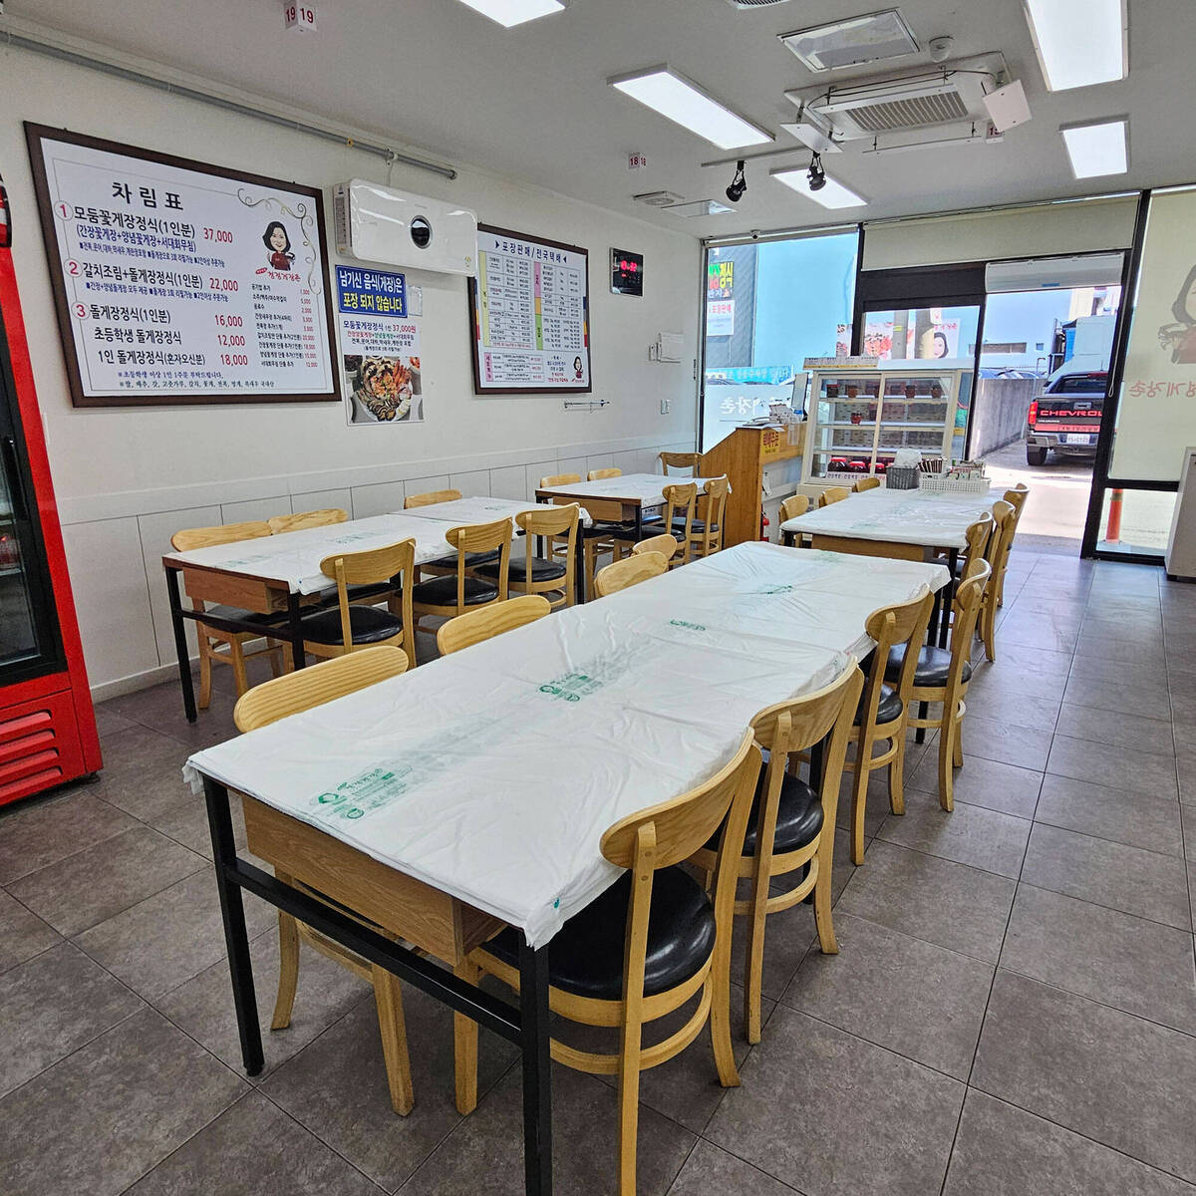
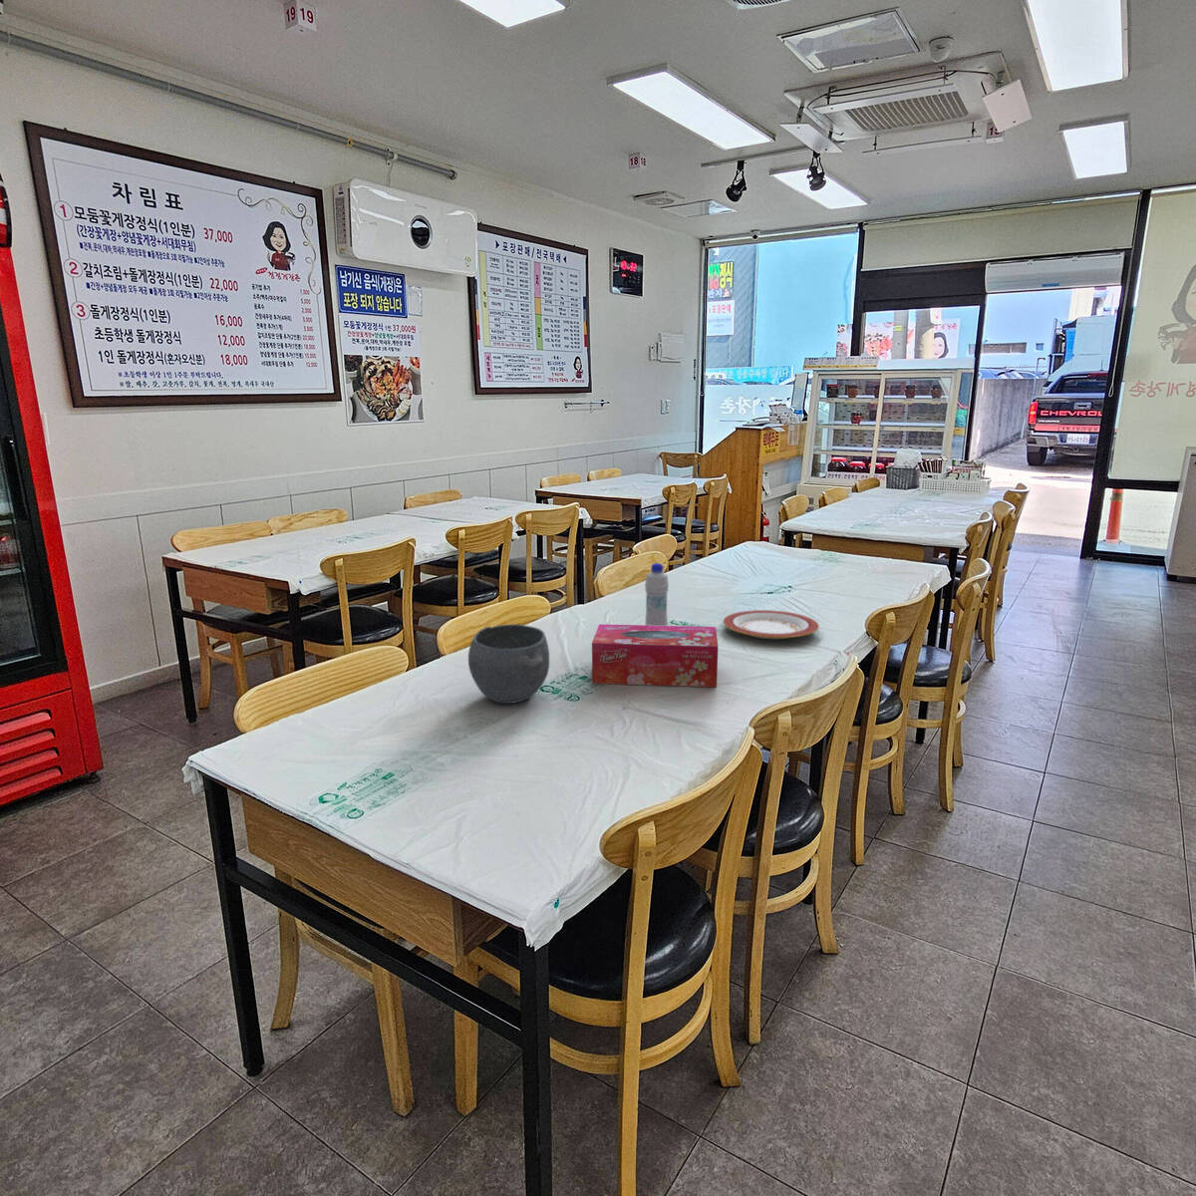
+ bowl [468,623,550,704]
+ plate [722,609,820,640]
+ tissue box [591,623,718,688]
+ bottle [644,562,670,625]
